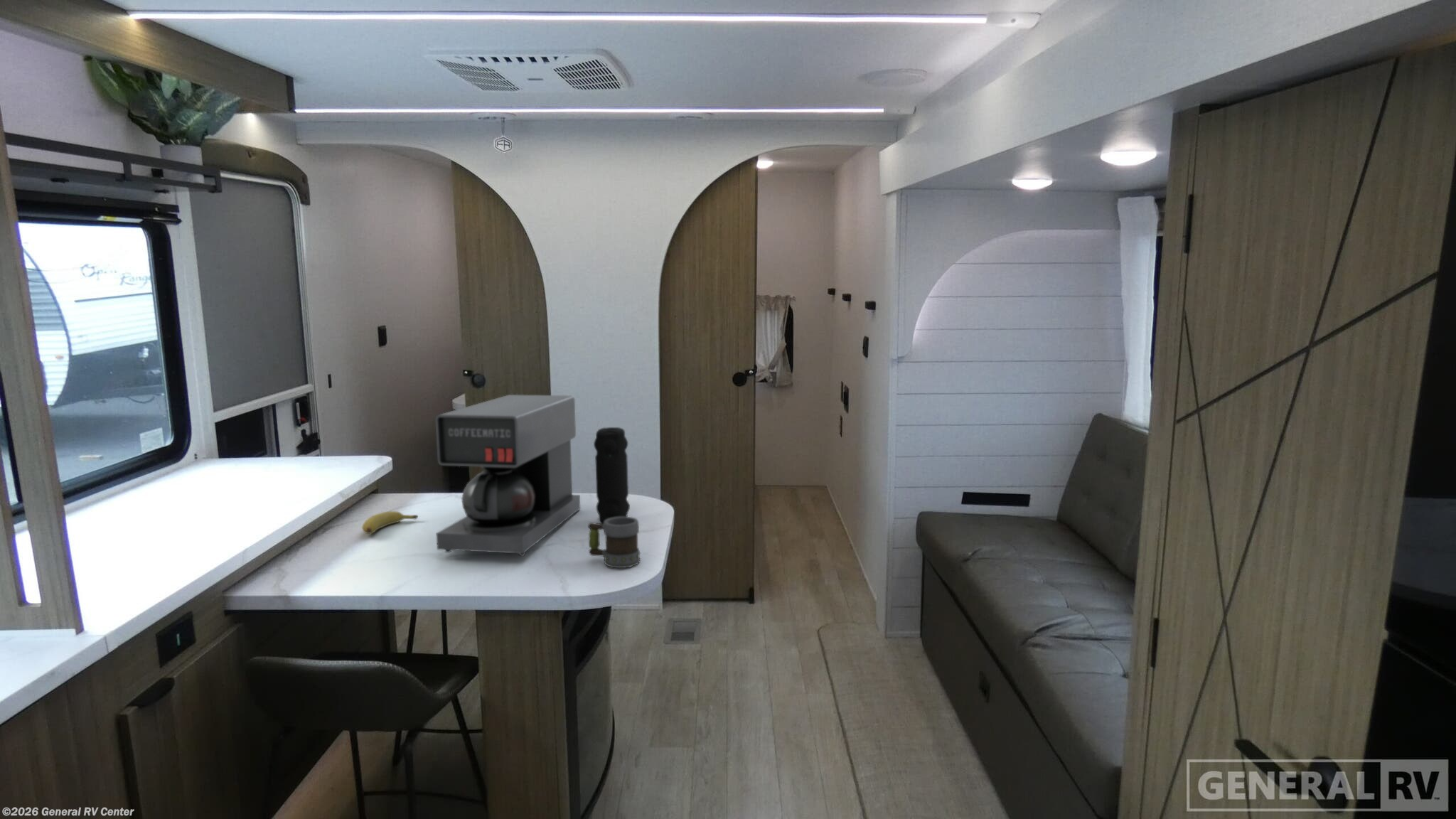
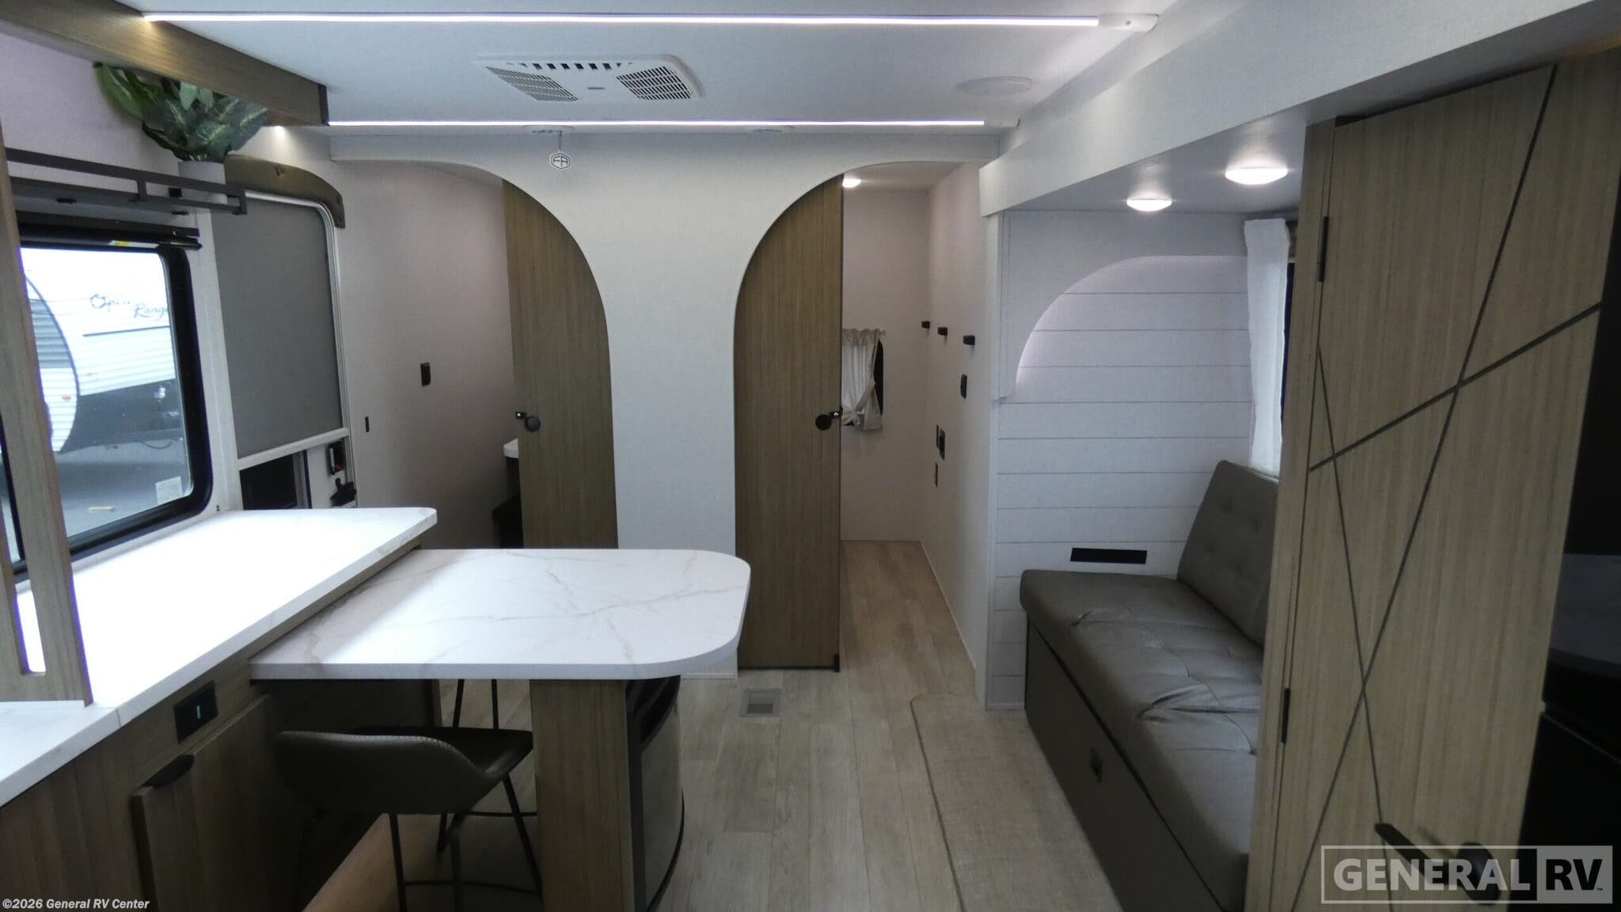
- coffee maker [434,394,581,557]
- banana [361,510,419,535]
- mug [587,516,641,569]
- speaker [593,427,631,524]
